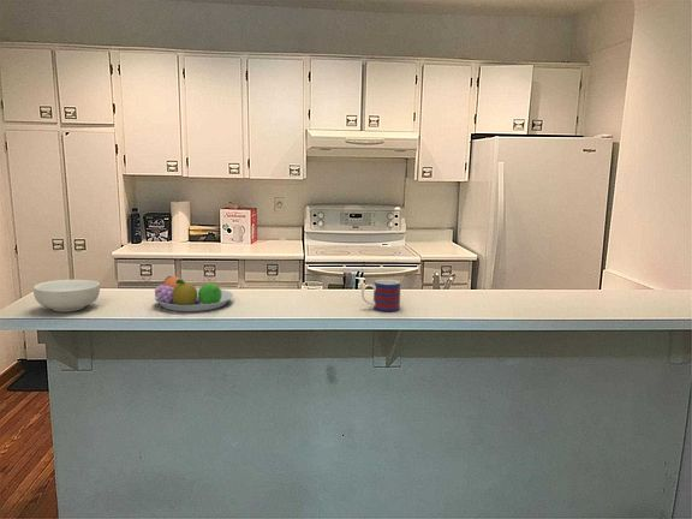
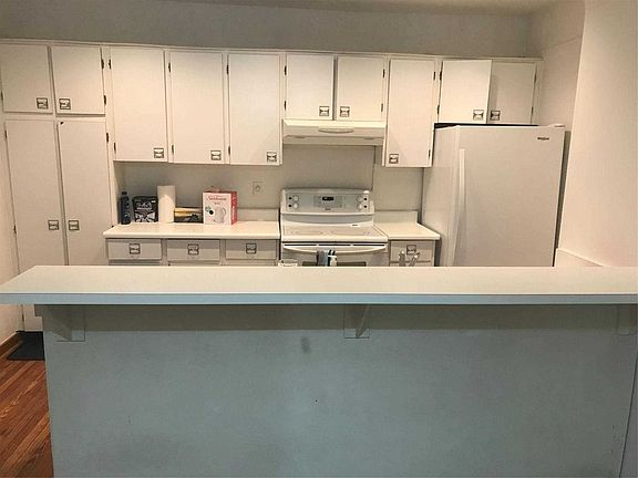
- cereal bowl [32,279,101,312]
- fruit bowl [154,275,234,312]
- mug [360,279,402,312]
